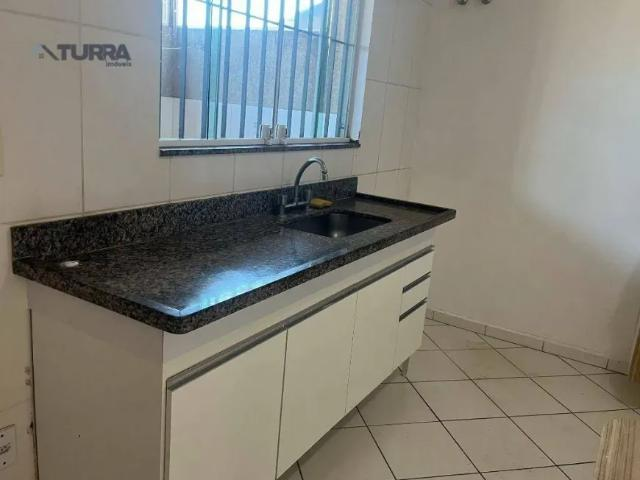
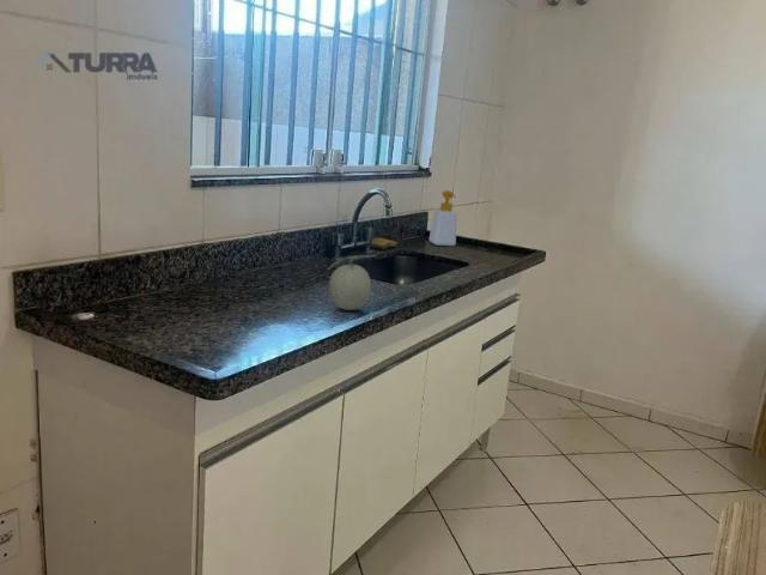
+ soap bottle [427,189,458,247]
+ fruit [327,254,377,311]
